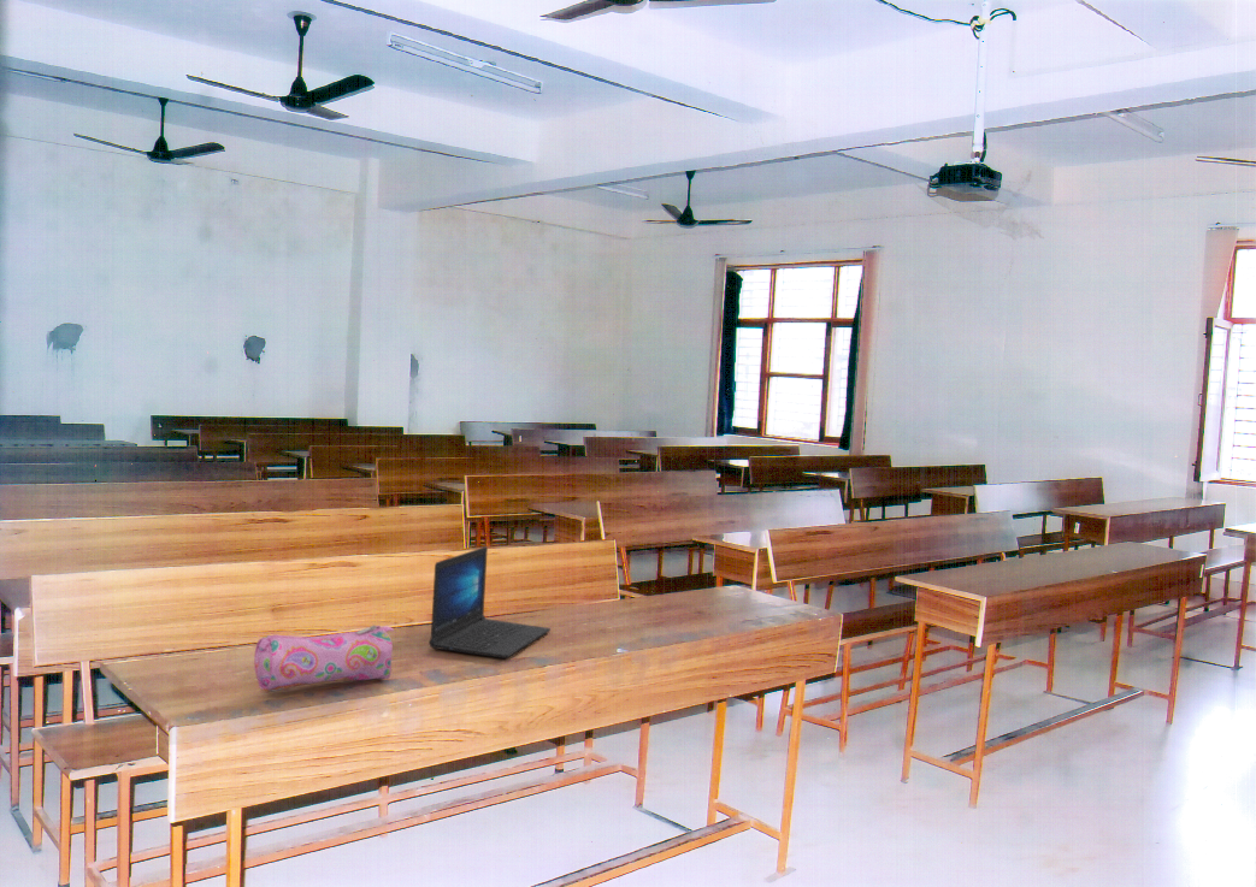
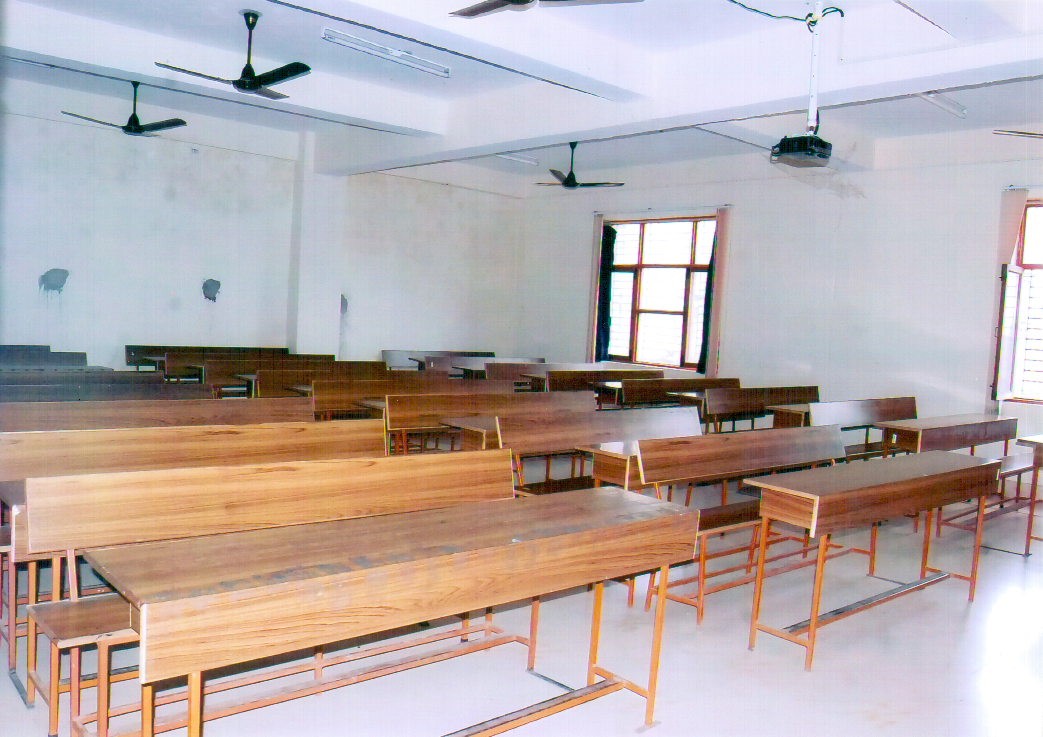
- laptop [427,545,552,660]
- pencil case [253,625,395,693]
